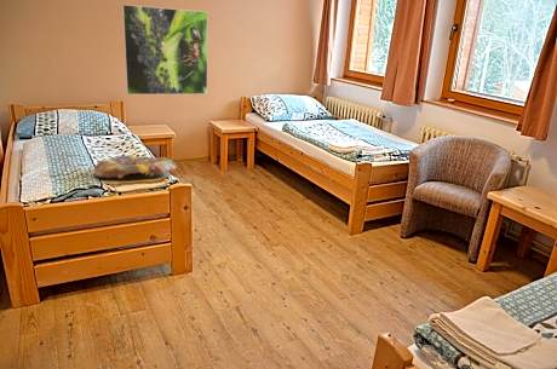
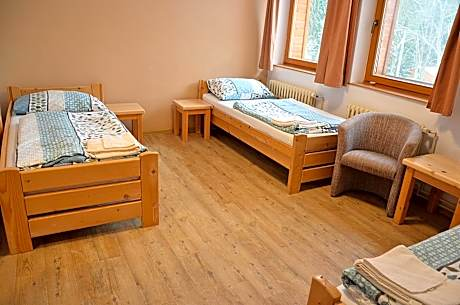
- cushion [92,155,177,179]
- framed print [121,4,209,96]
